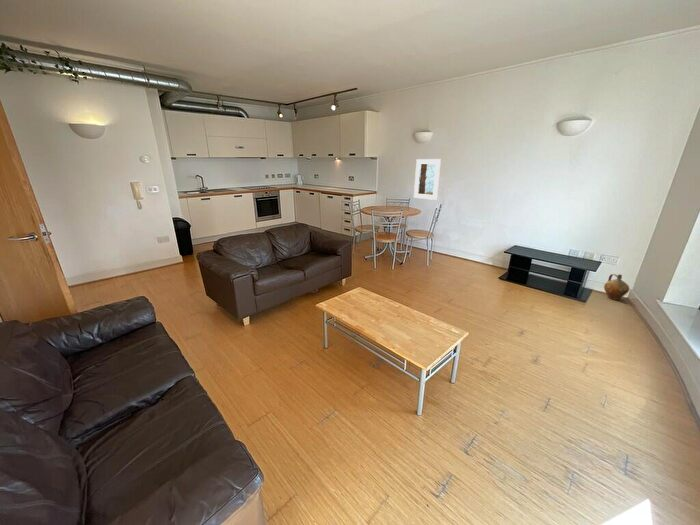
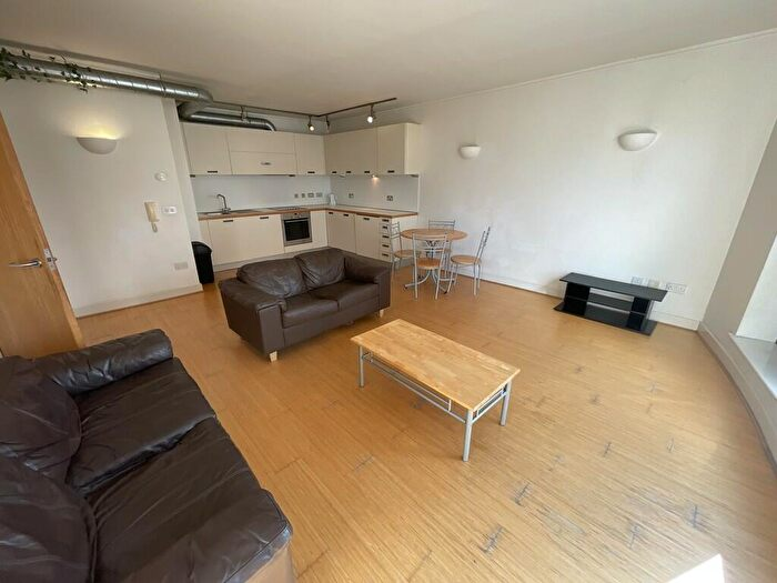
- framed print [413,158,442,201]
- ceramic jug [603,273,630,301]
